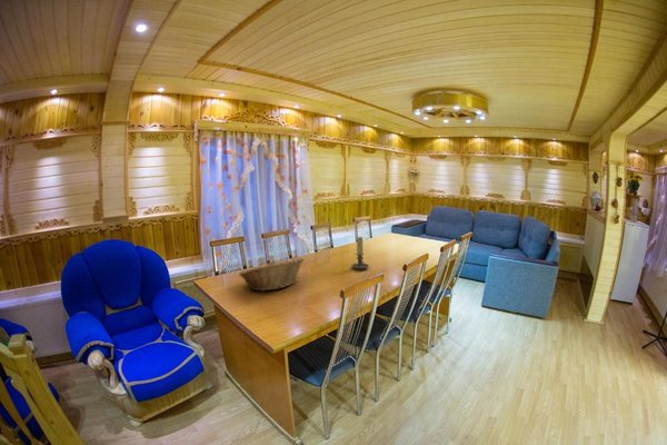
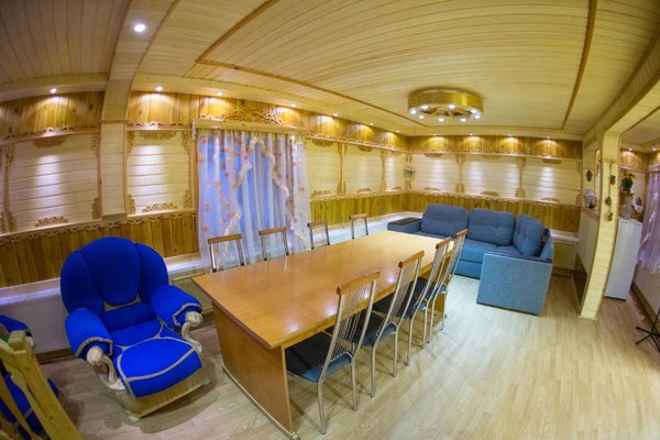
- candle holder [350,236,370,270]
- fruit basket [238,257,306,291]
